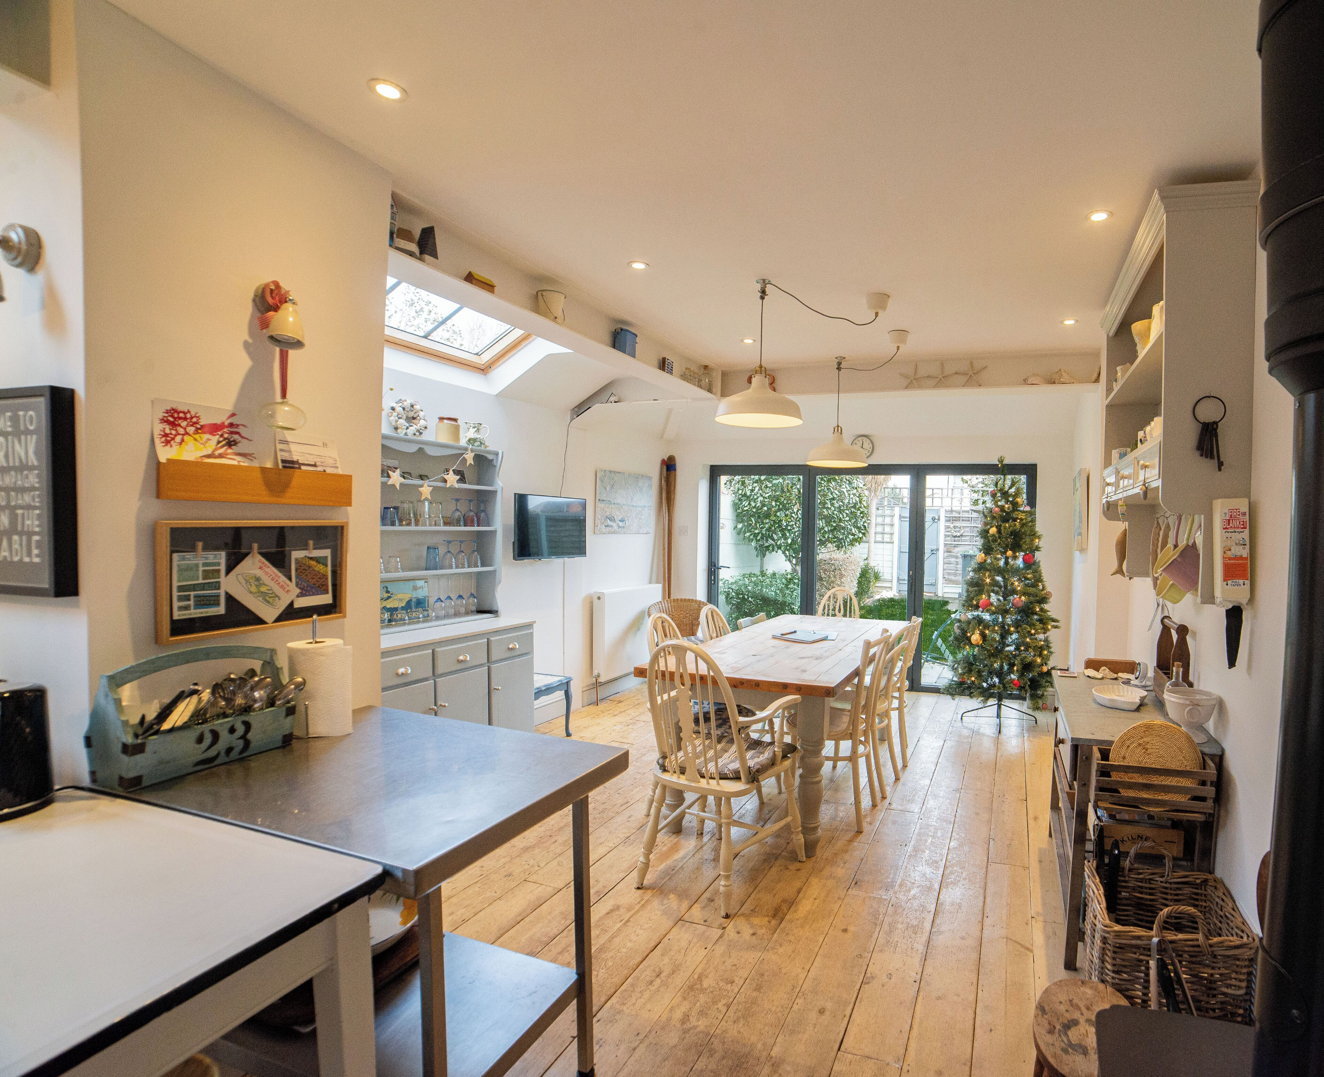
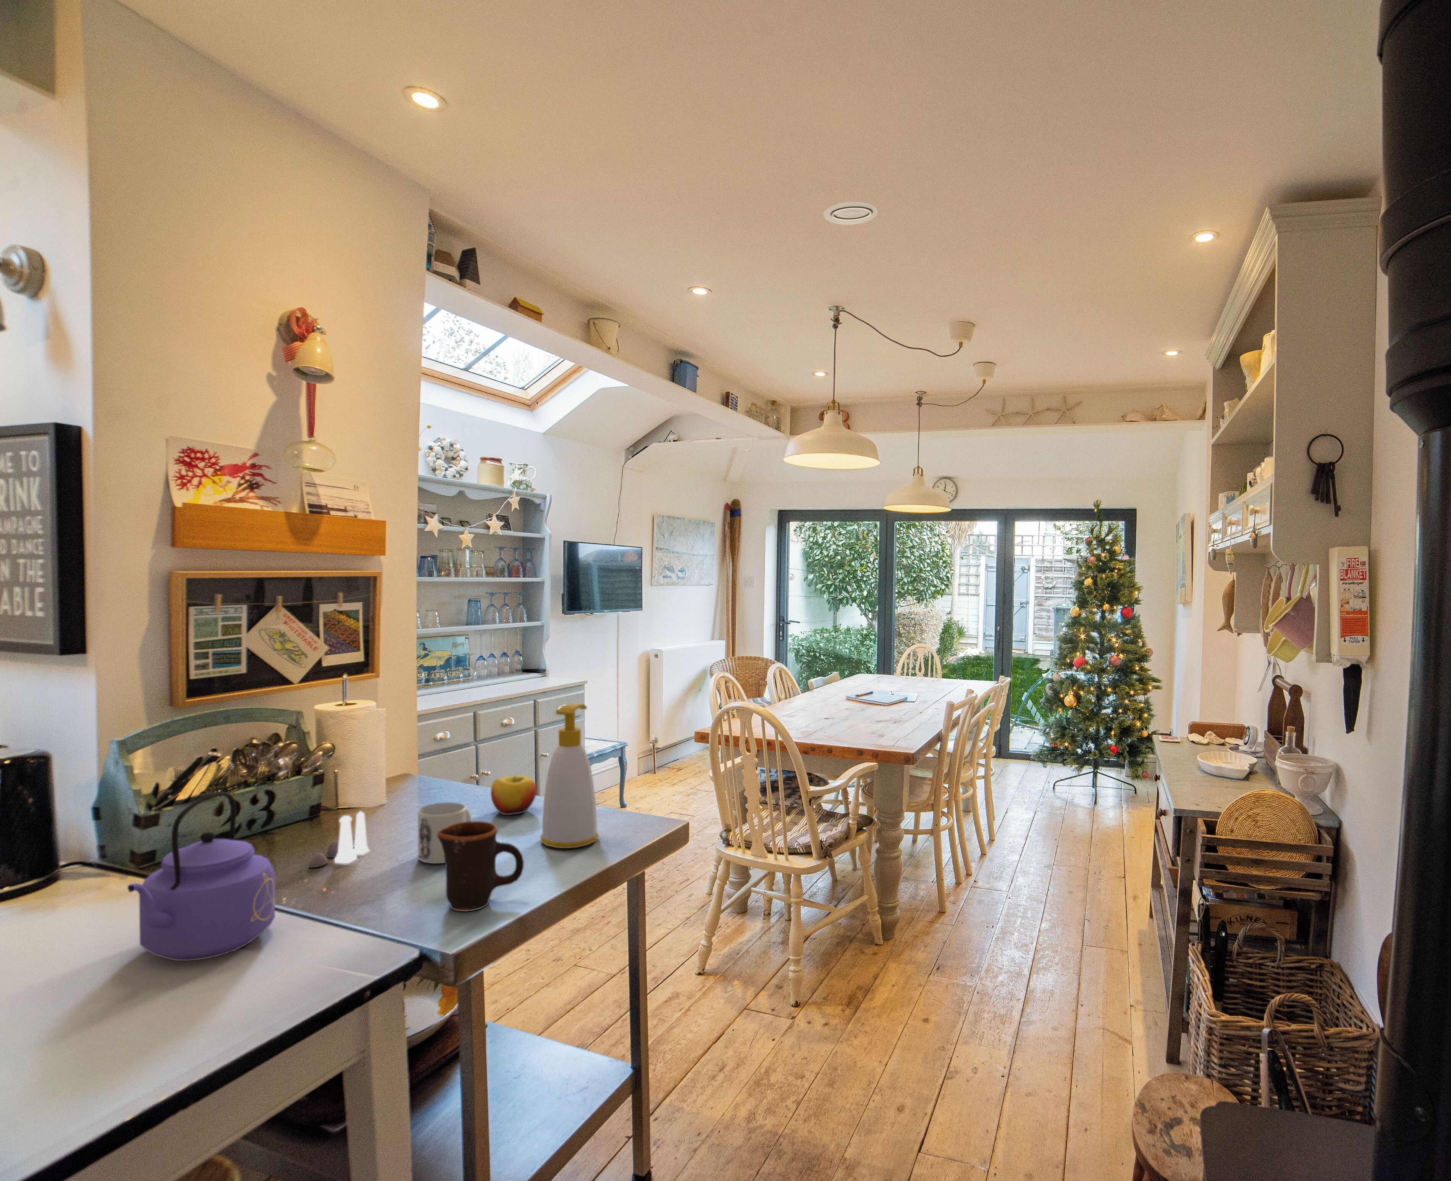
+ mug [437,821,524,912]
+ recessed light [823,201,879,225]
+ salt and pepper shaker set [307,810,370,868]
+ mug [417,801,472,864]
+ soap bottle [540,703,599,848]
+ kettle [128,792,276,962]
+ apple [490,775,536,816]
